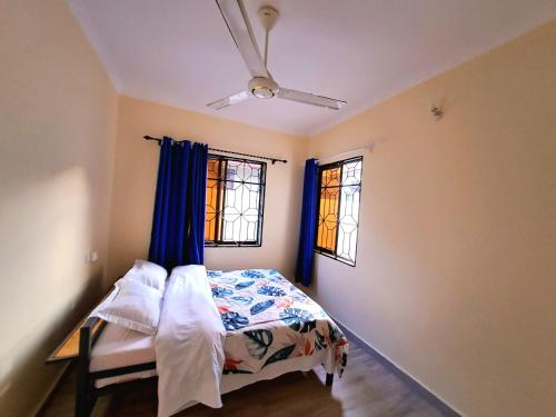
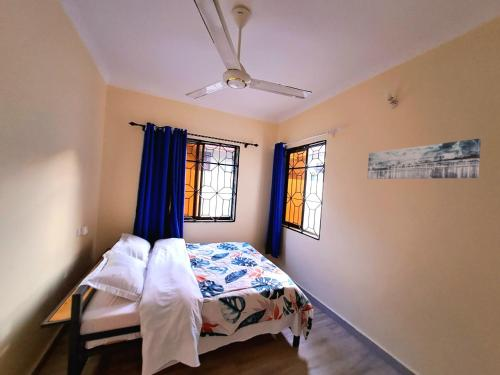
+ wall art [366,138,482,180]
